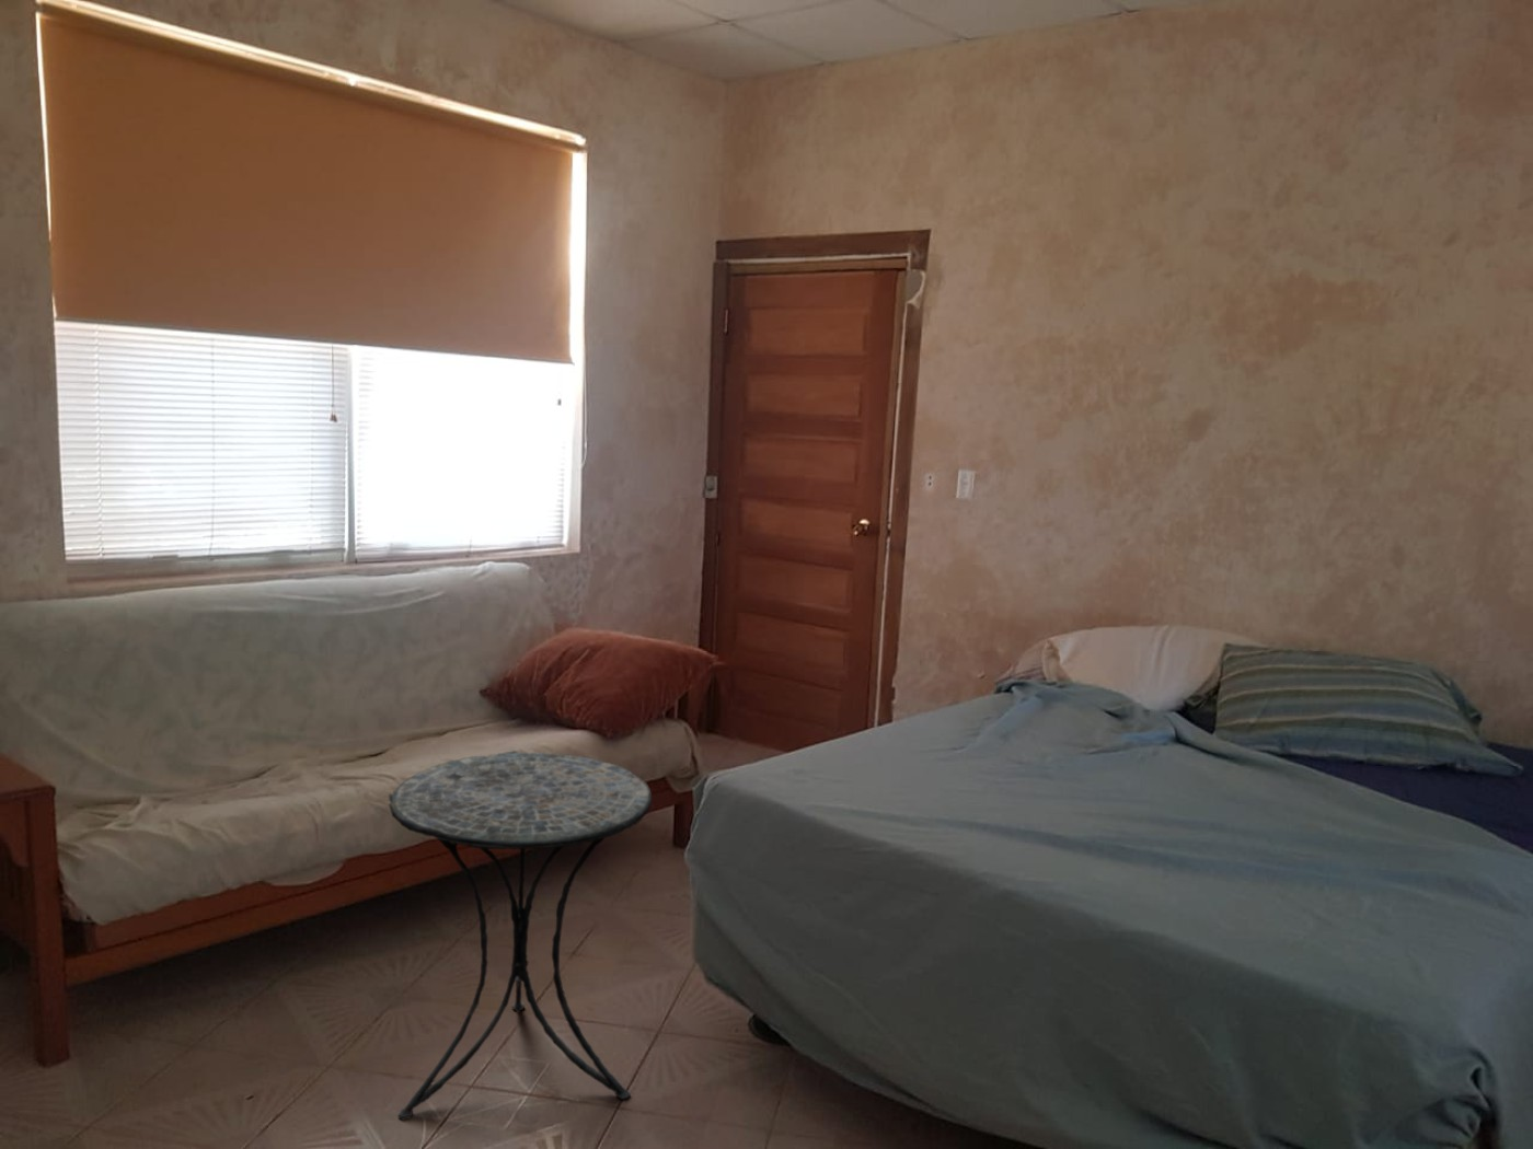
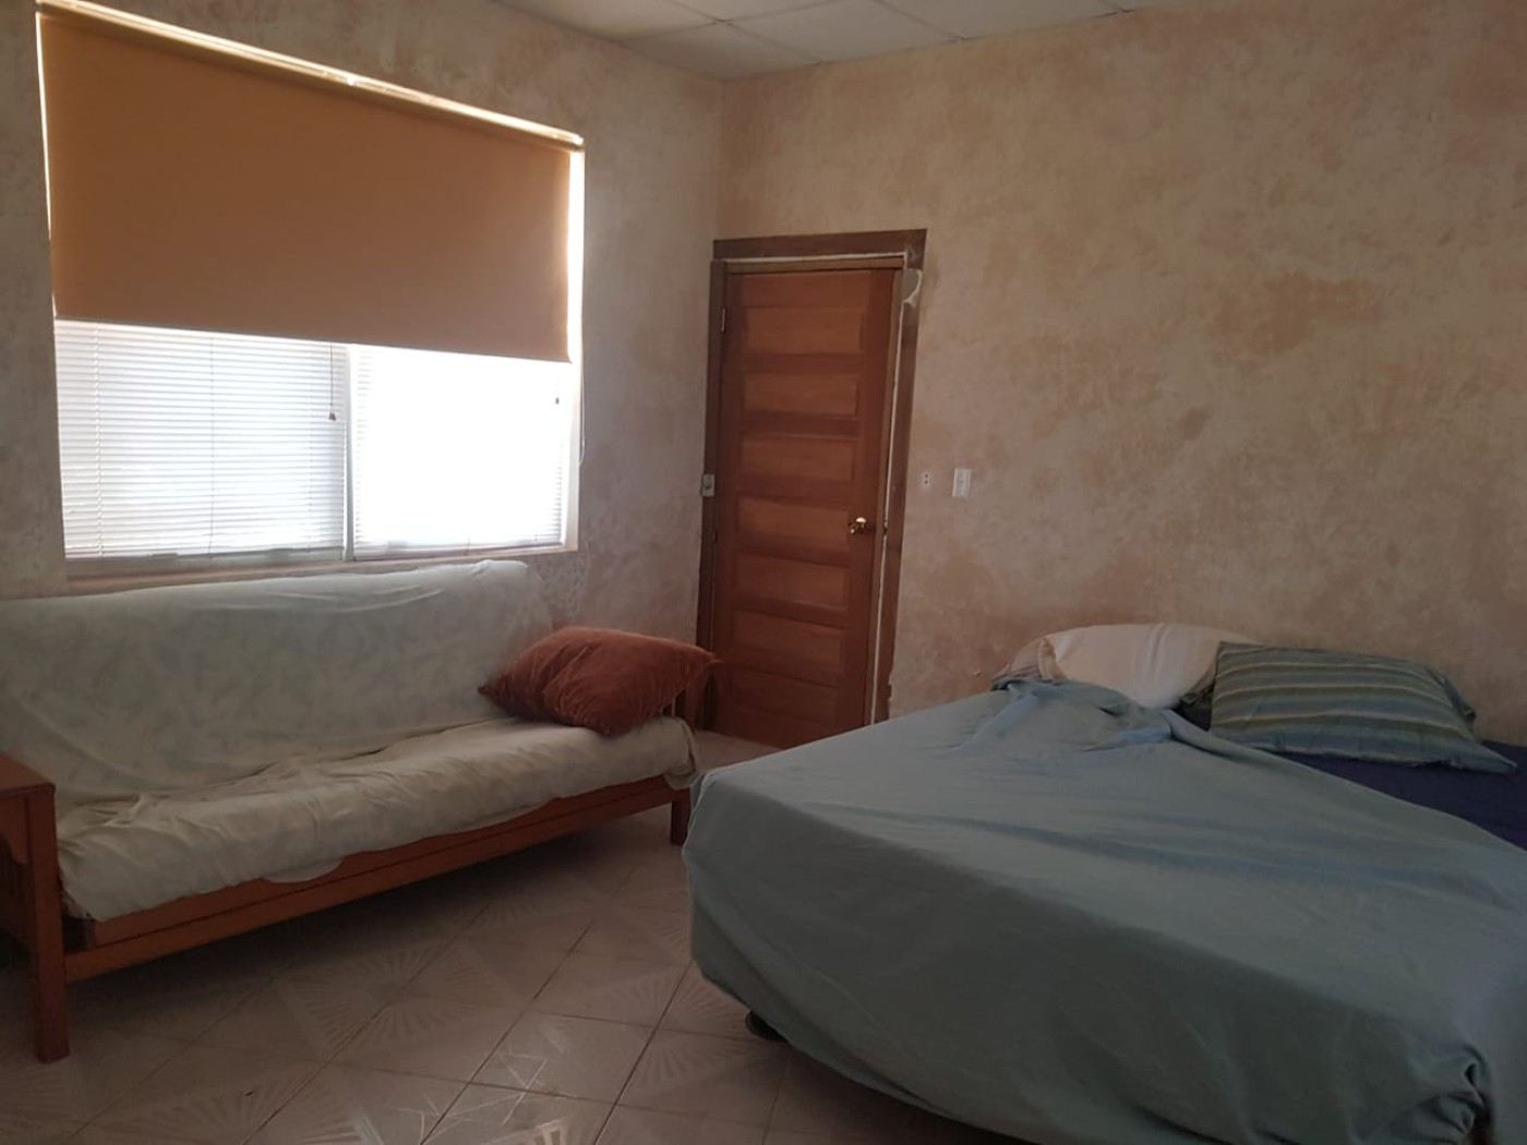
- side table [387,750,654,1121]
